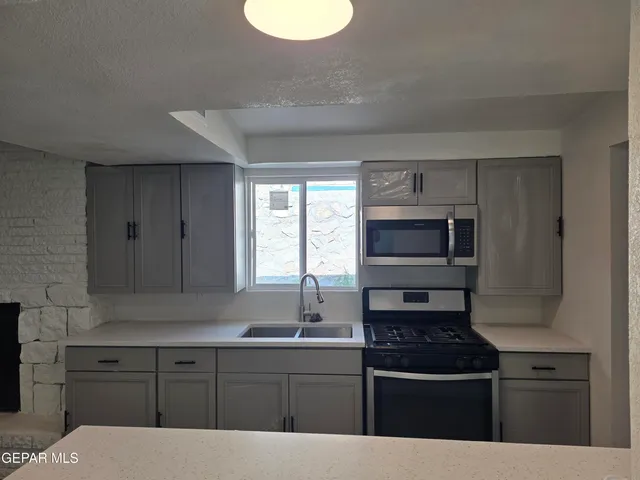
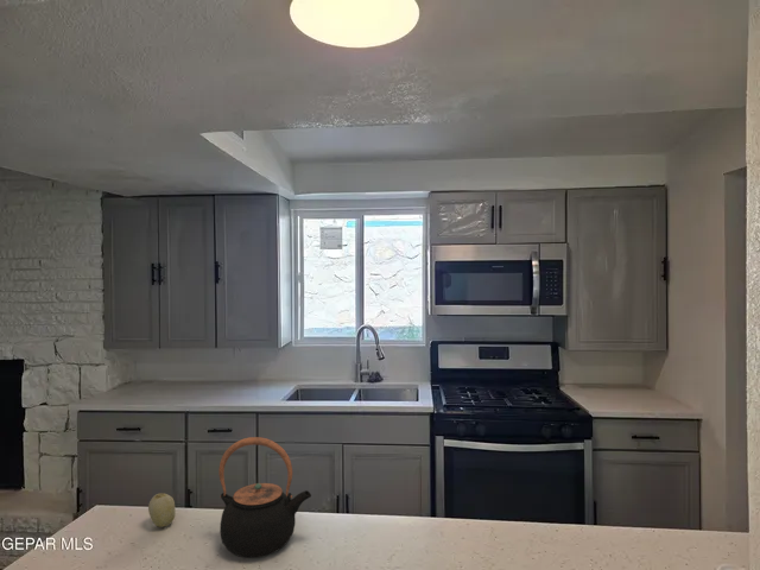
+ fruit [147,492,177,528]
+ teapot [217,436,312,559]
